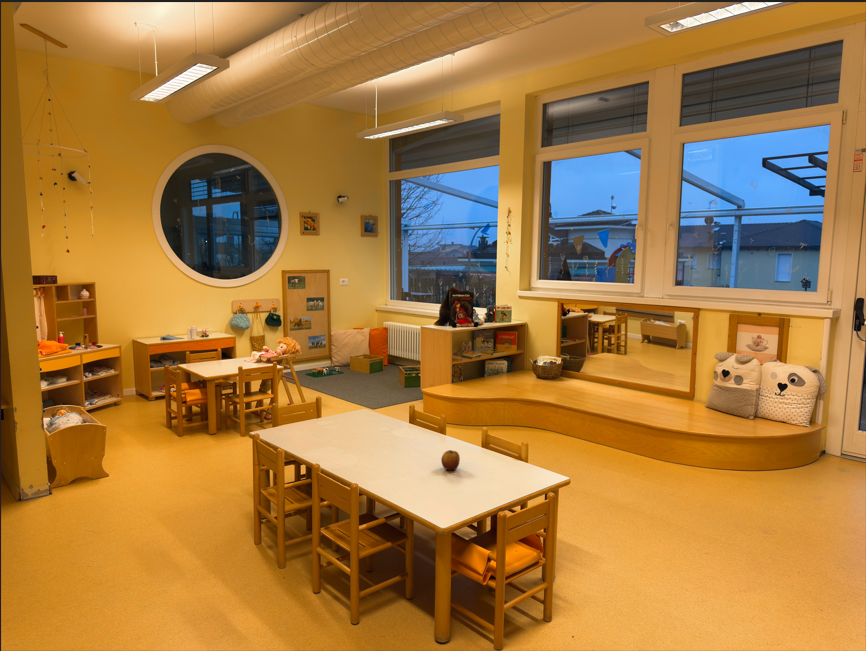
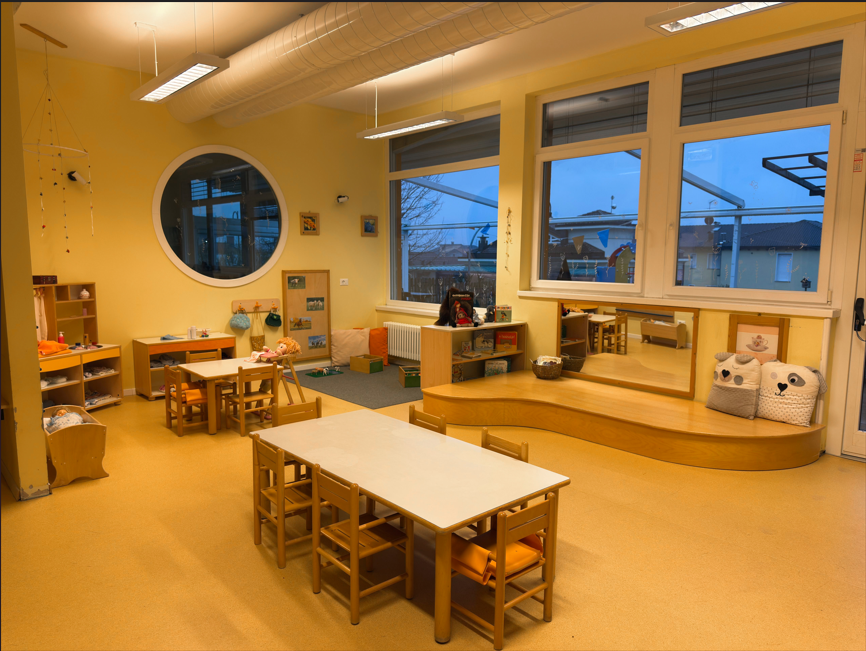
- apple [440,449,461,471]
